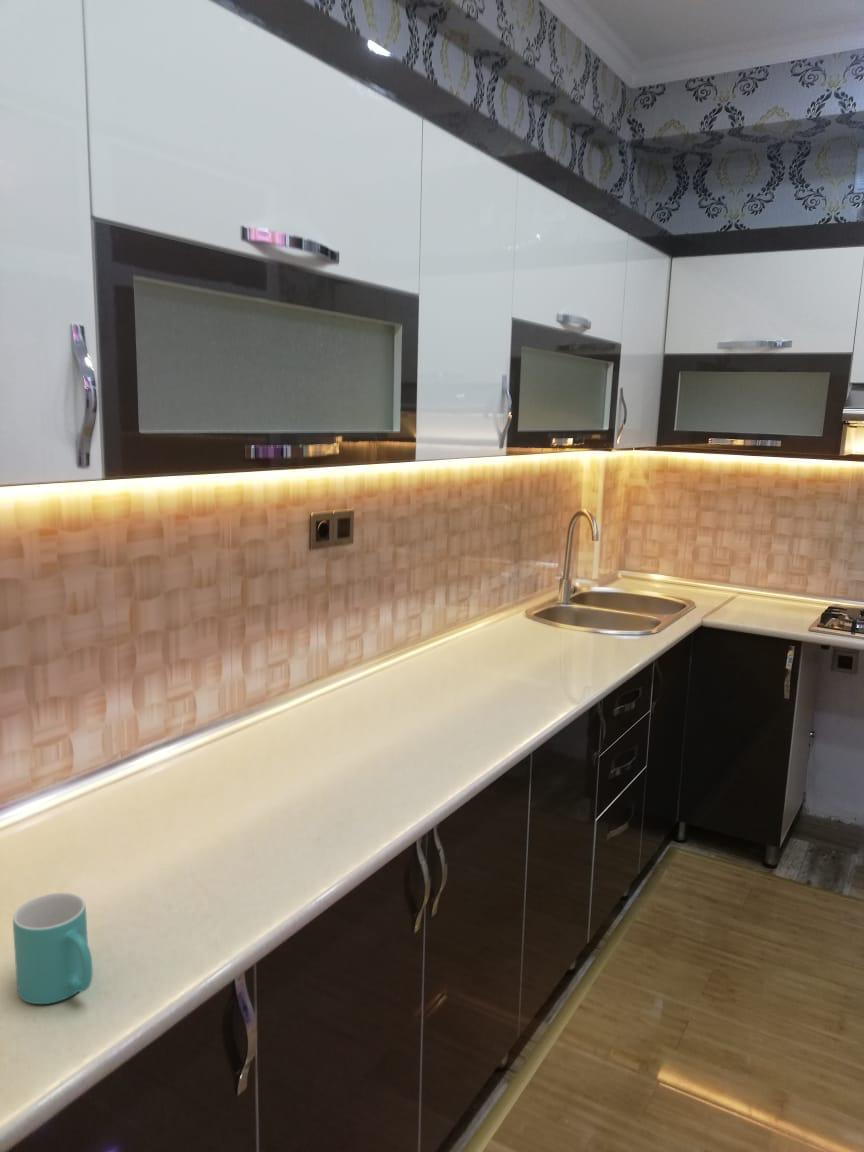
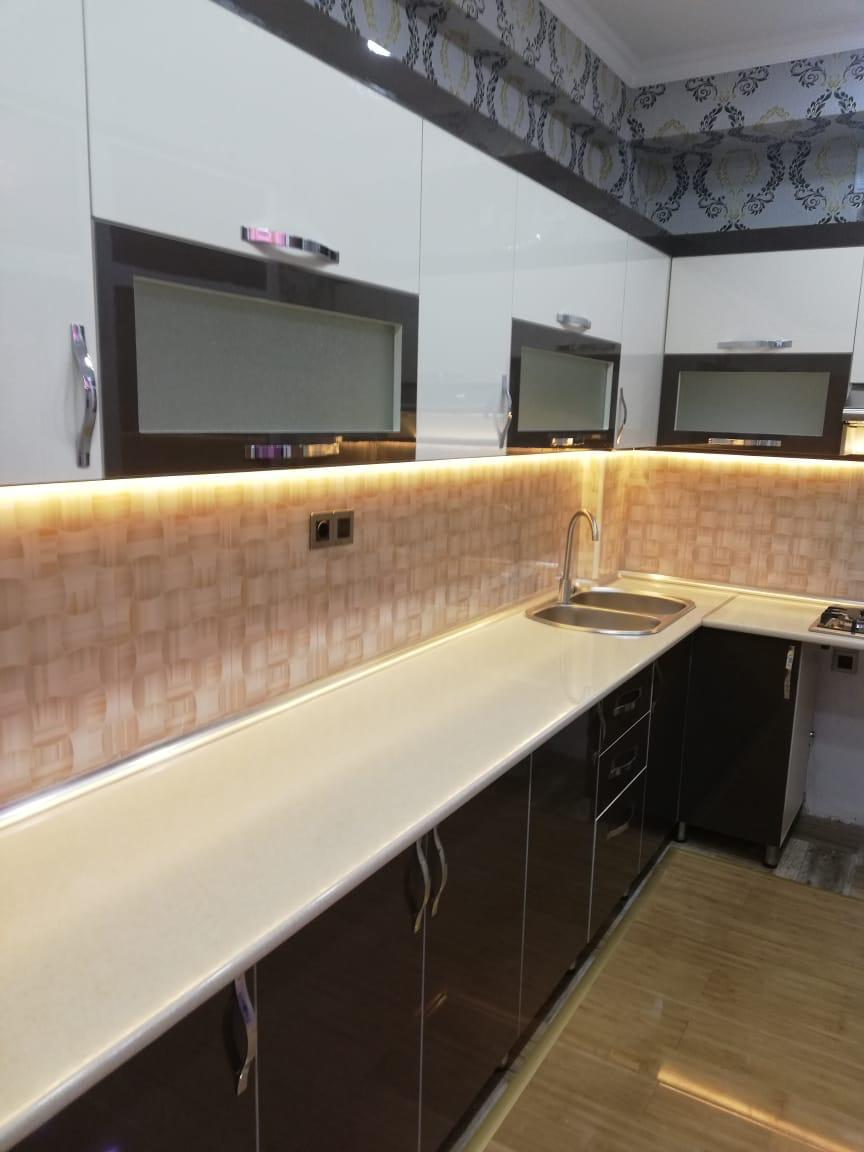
- mug [12,892,93,1005]
